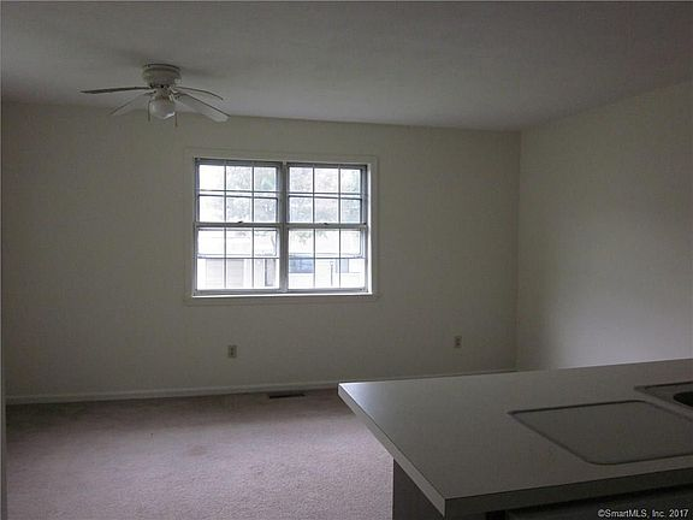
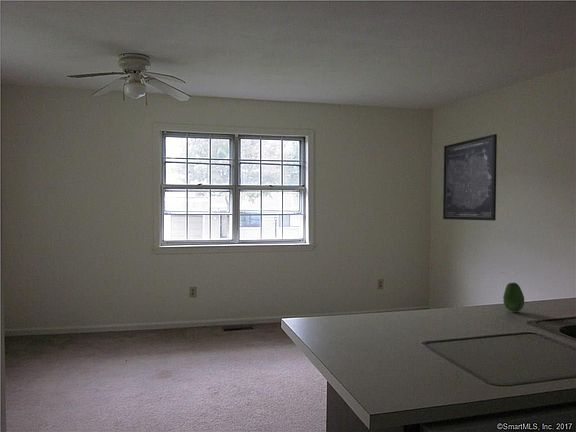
+ fruit [502,282,525,312]
+ wall art [442,133,498,222]
